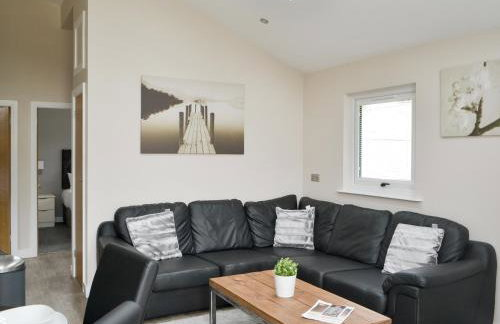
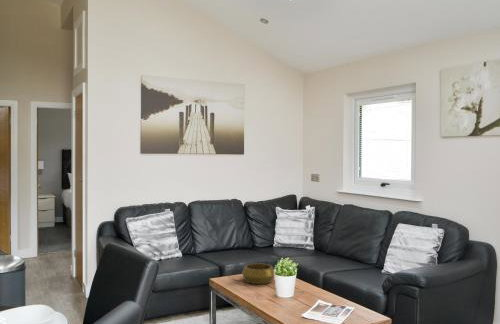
+ decorative bowl [241,262,275,285]
